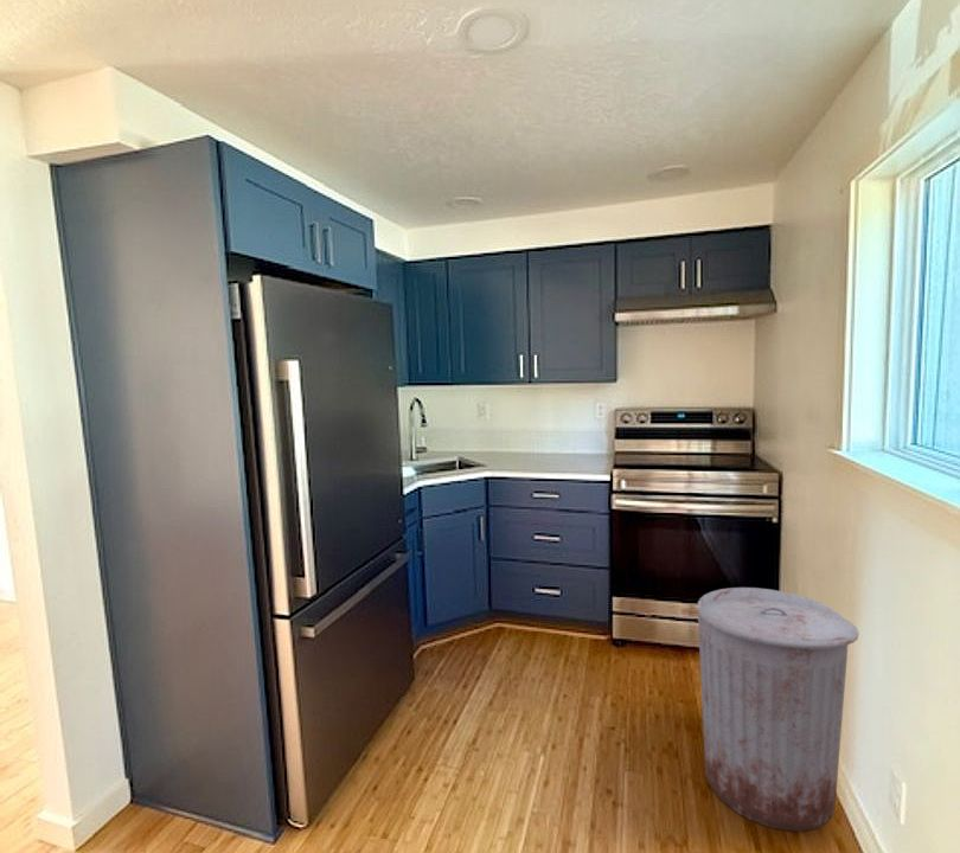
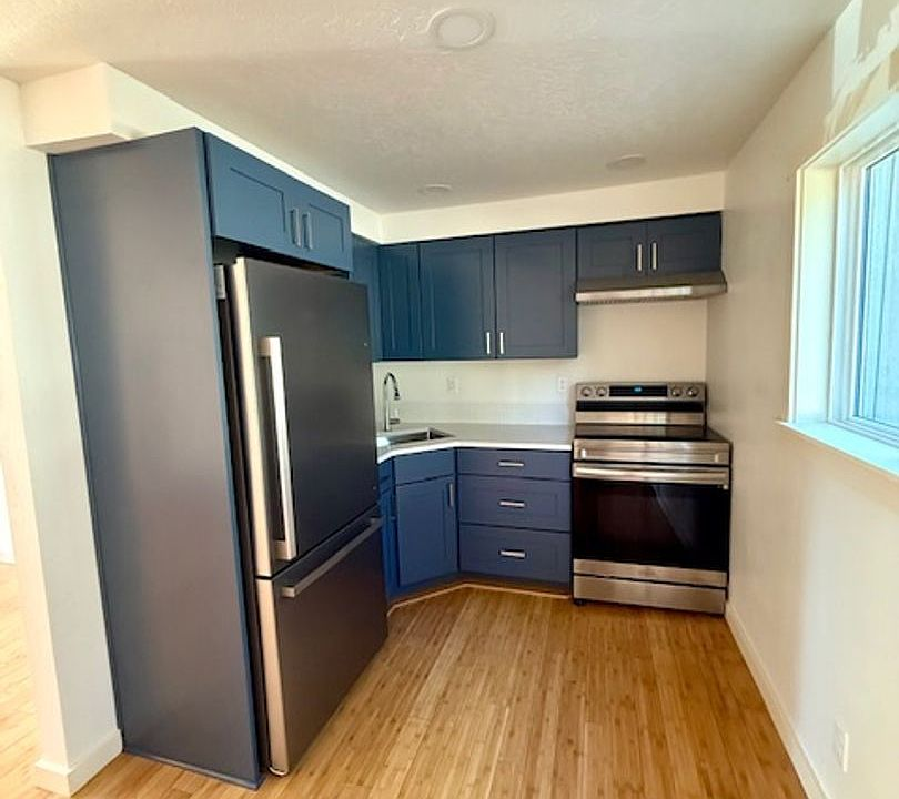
- trash can [697,586,859,833]
